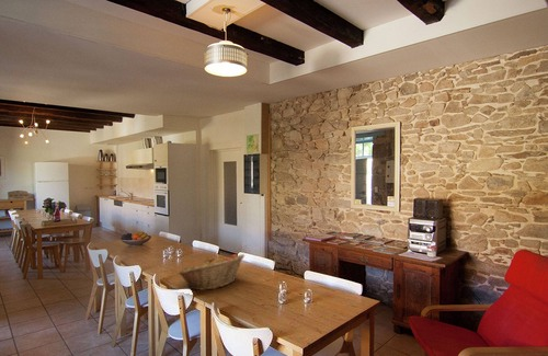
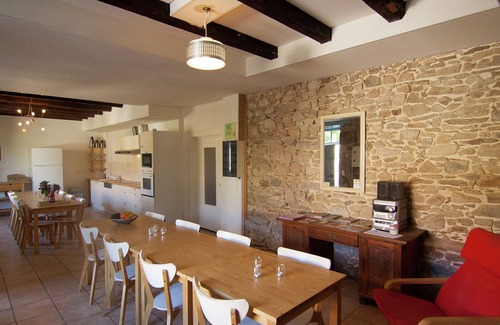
- fruit basket [178,253,246,291]
